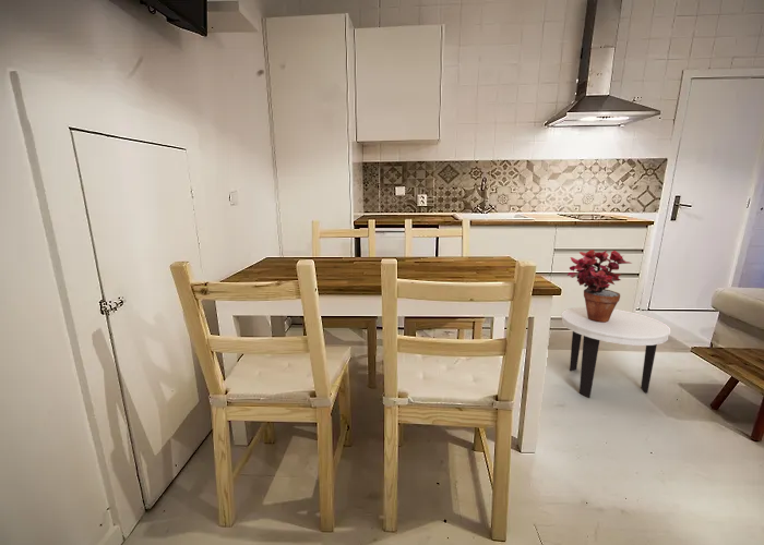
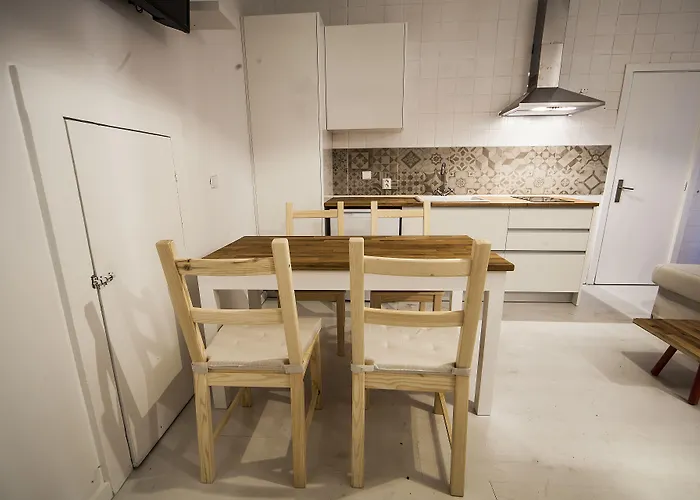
- side table [560,306,671,399]
- potted plant [566,249,633,323]
